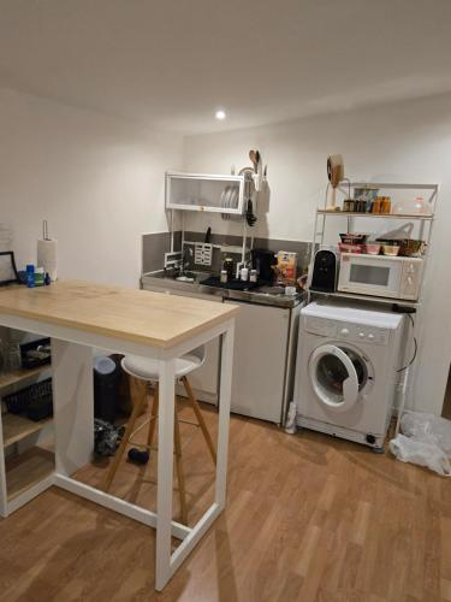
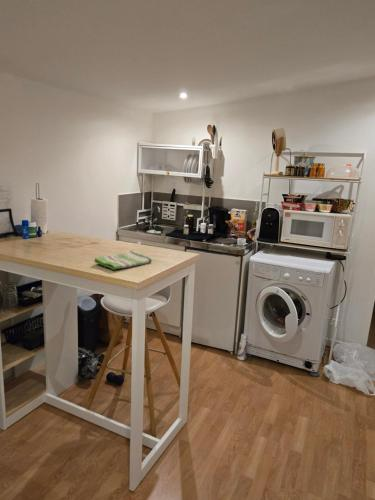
+ dish towel [93,250,153,271]
